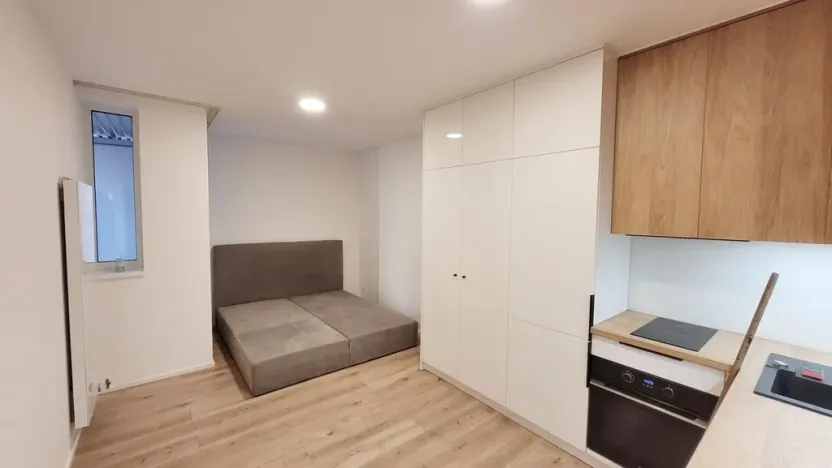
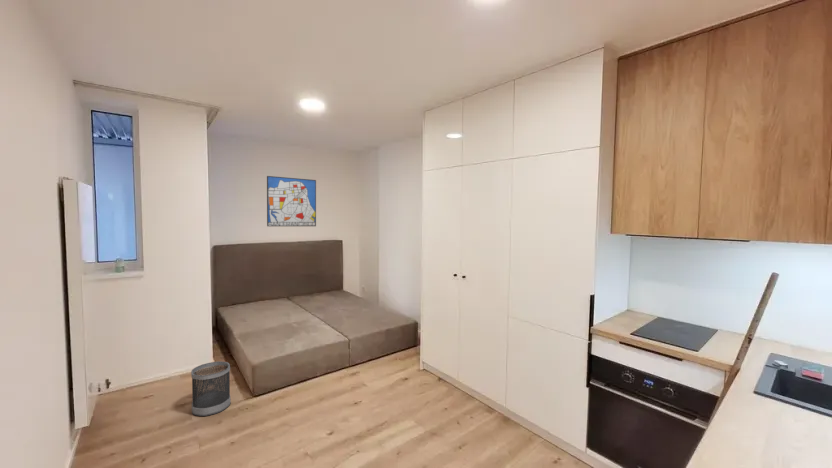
+ wall art [266,175,317,227]
+ wastebasket [190,361,232,417]
